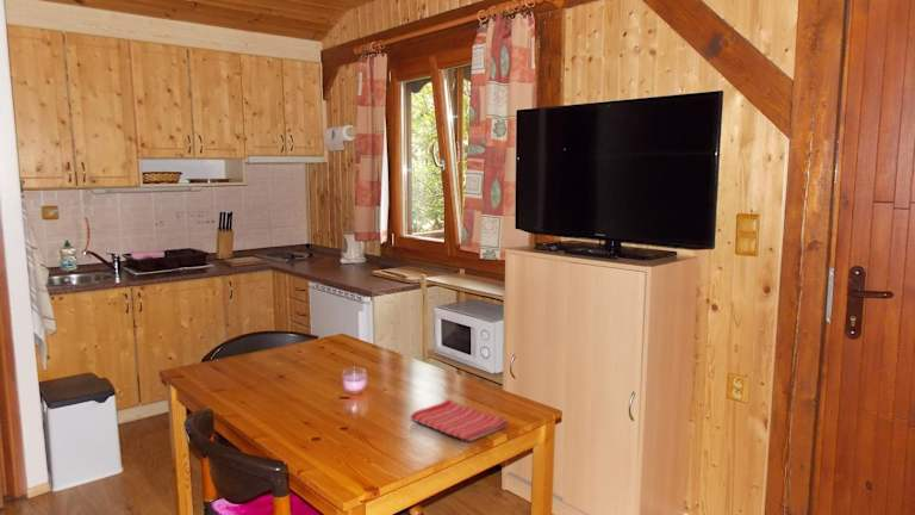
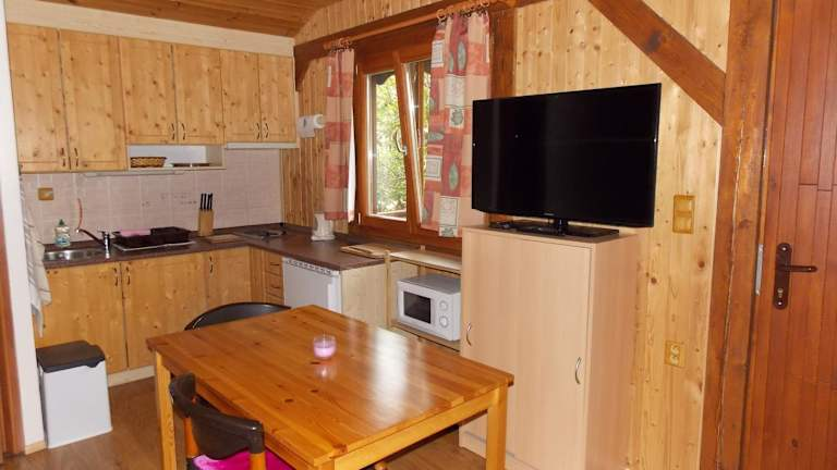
- dish towel [410,398,509,442]
